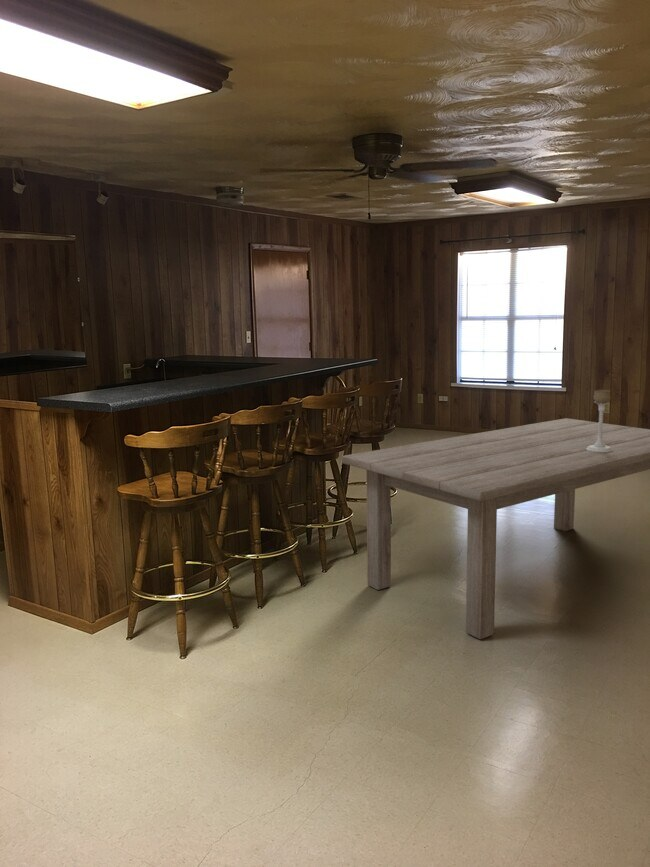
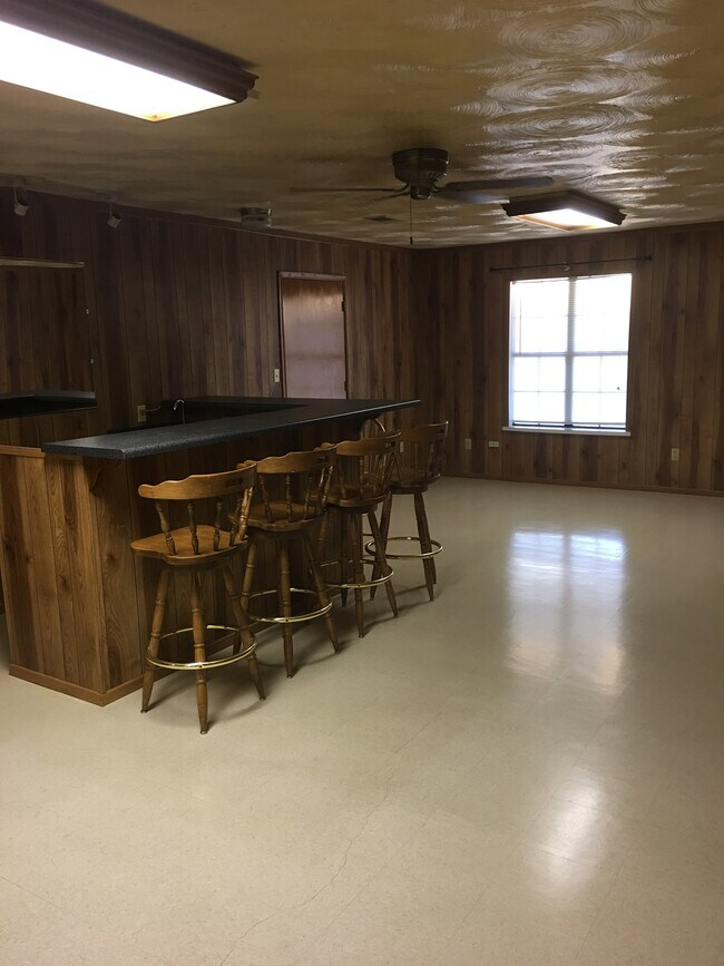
- candle holder [586,389,613,452]
- dining table [341,417,650,640]
